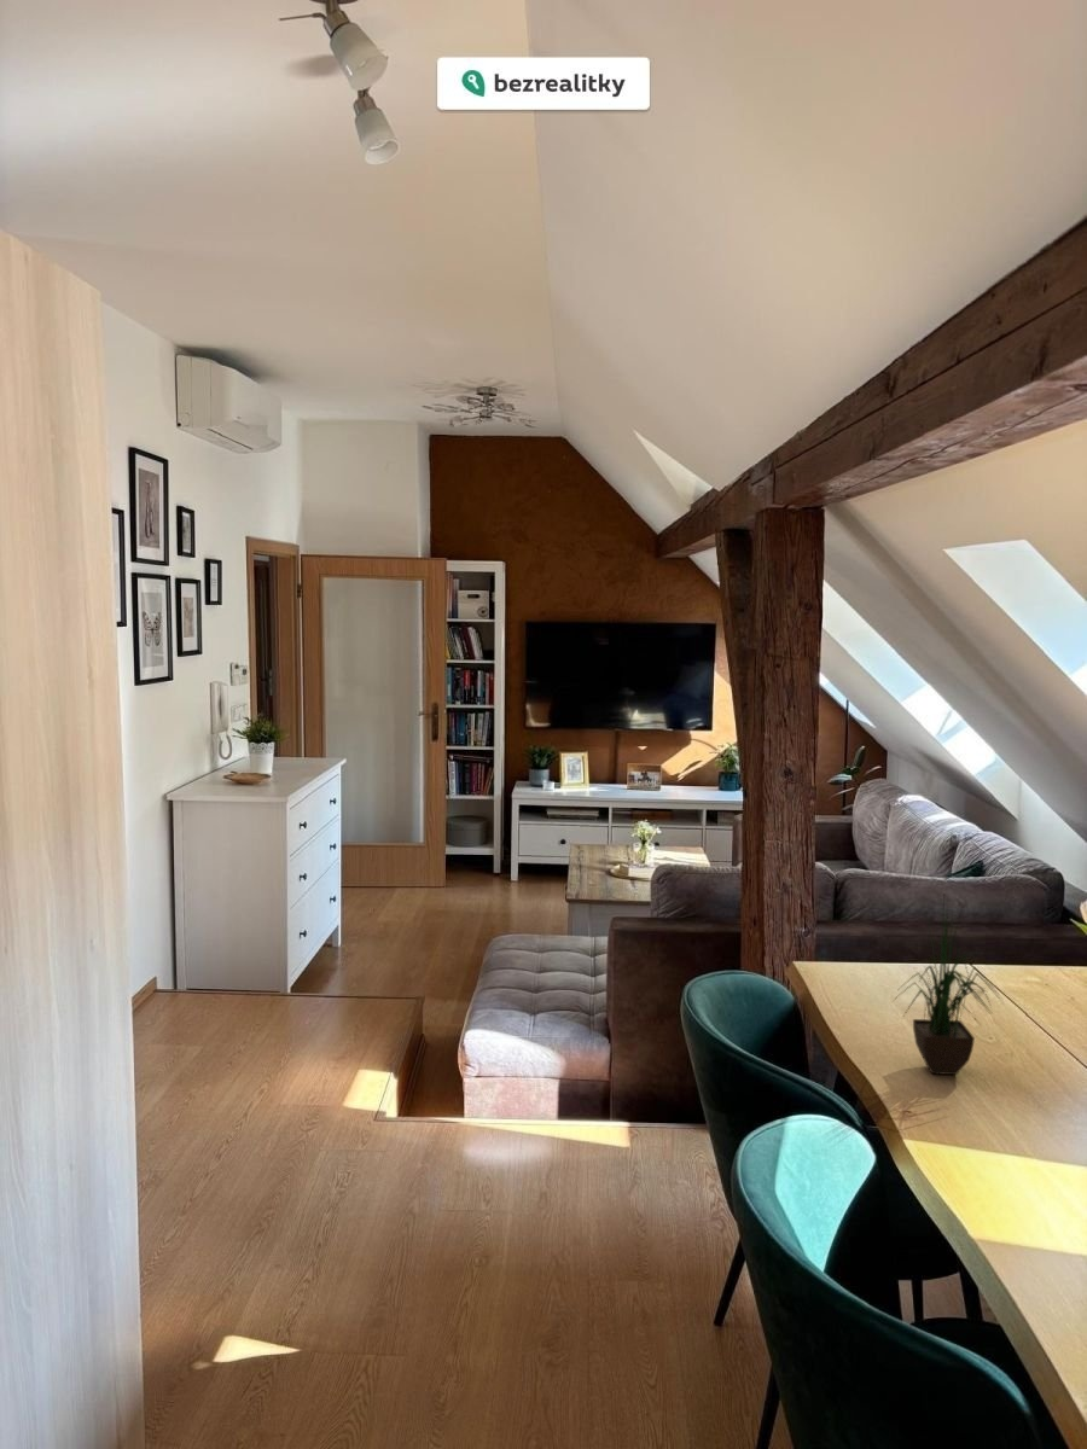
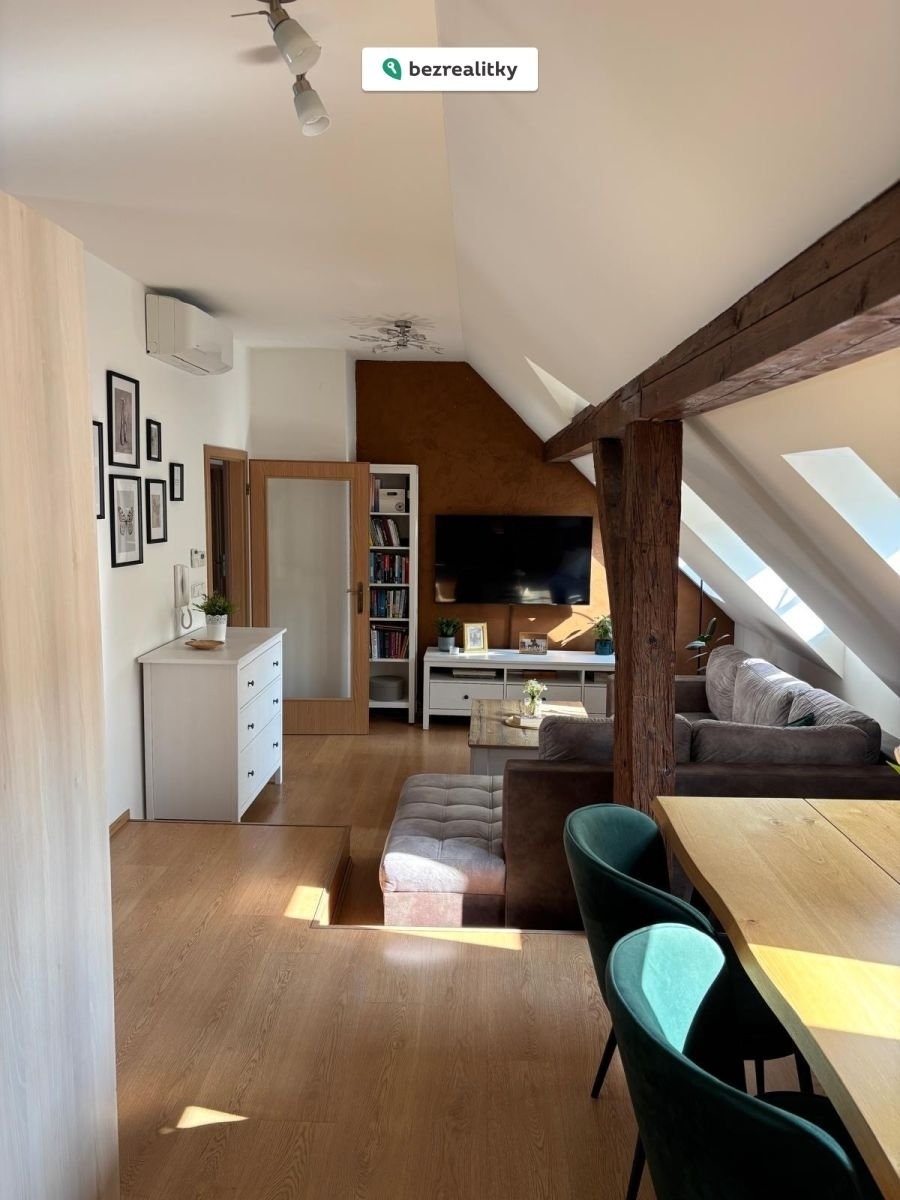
- potted plant [889,874,1005,1076]
